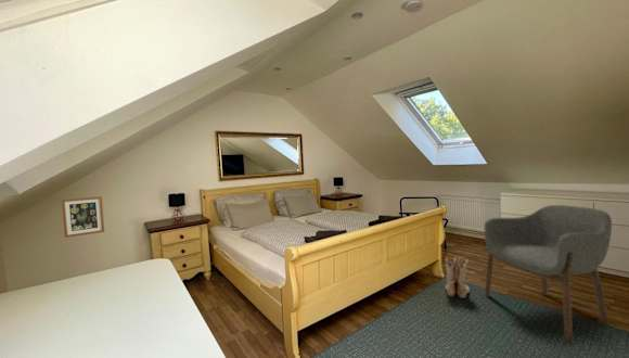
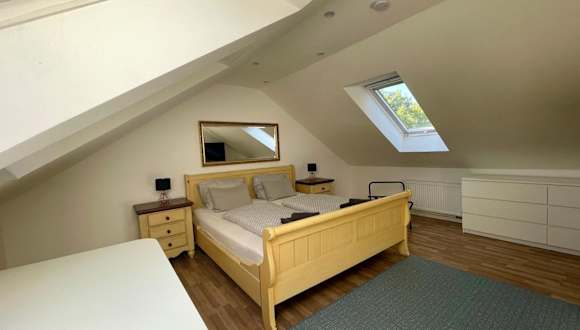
- wall art [61,195,105,239]
- boots [444,256,471,299]
- armchair [484,204,613,345]
